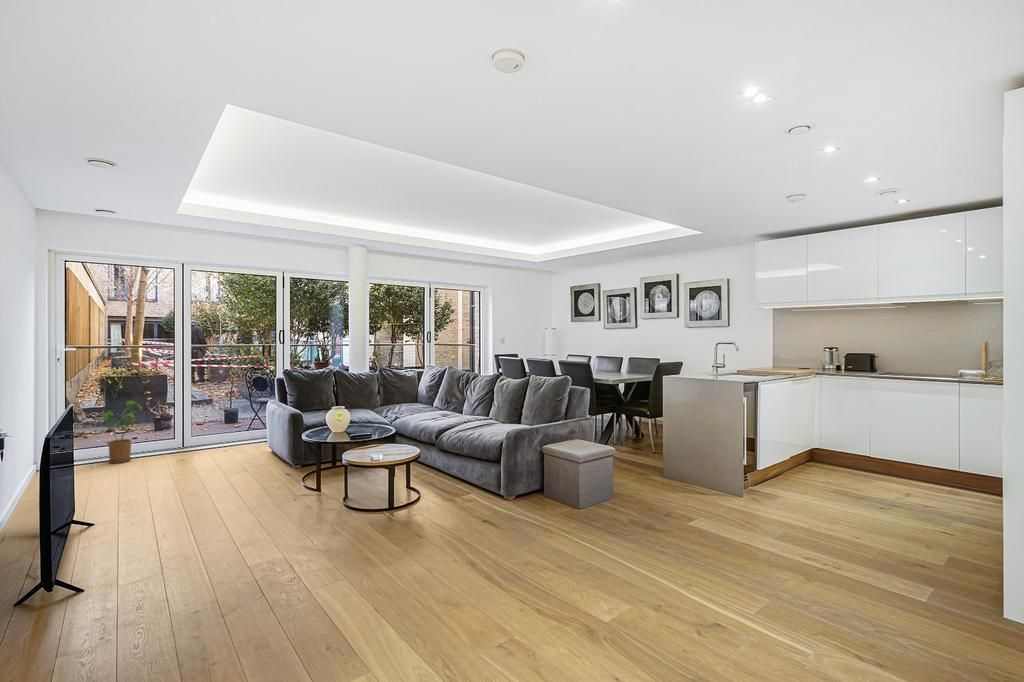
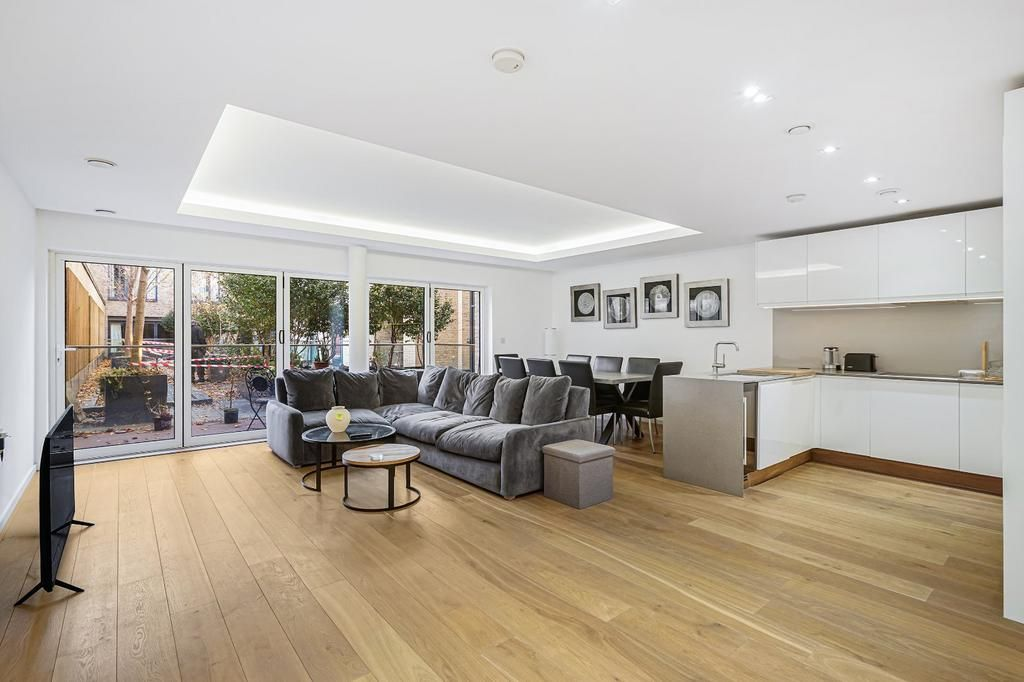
- house plant [99,400,143,464]
